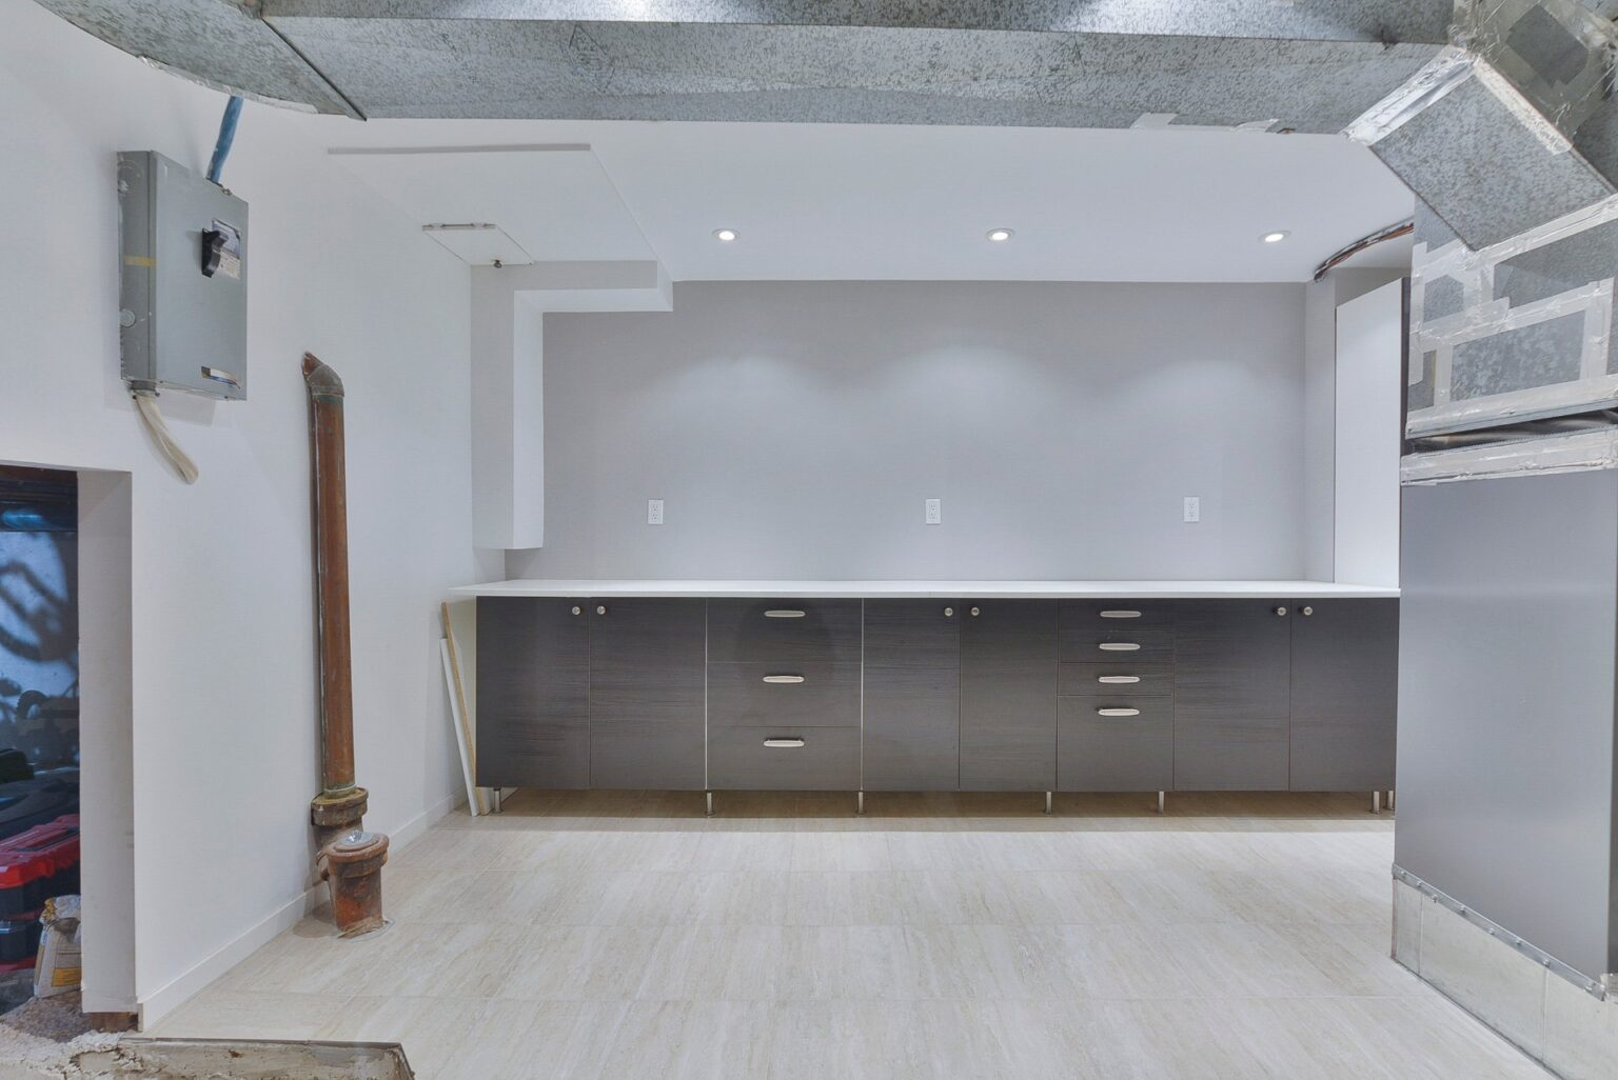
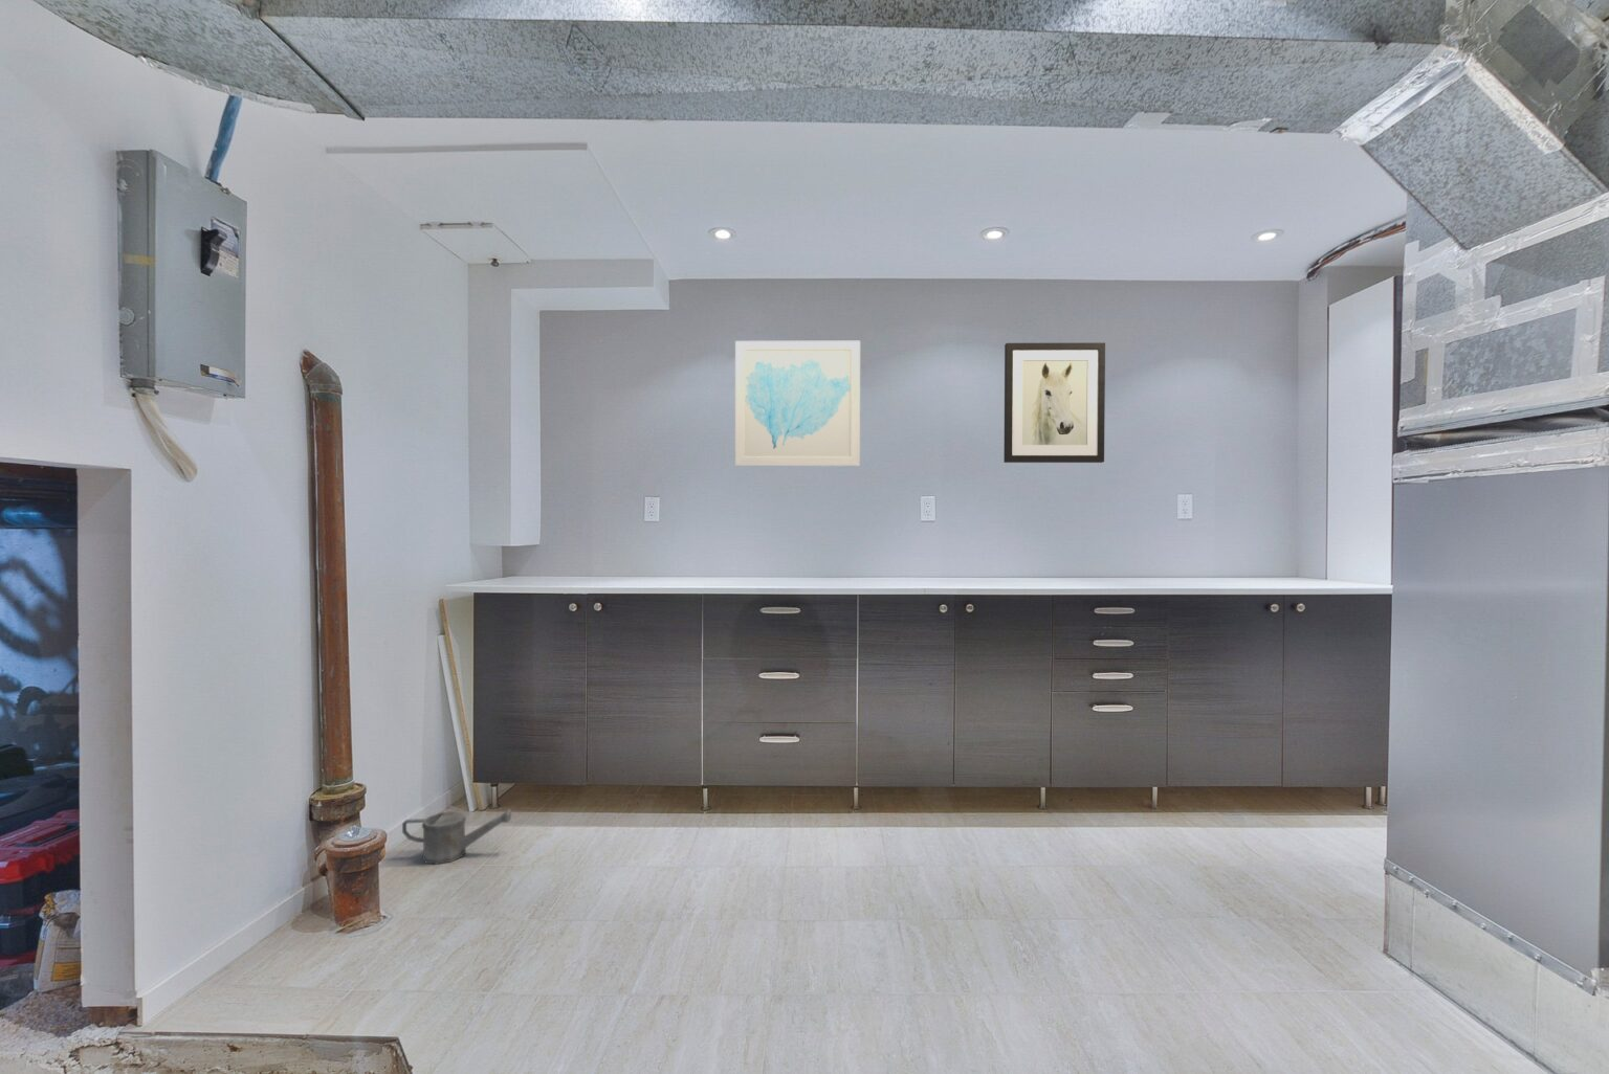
+ watering can [402,808,512,865]
+ wall art [1002,342,1107,464]
+ wall art [734,340,861,466]
